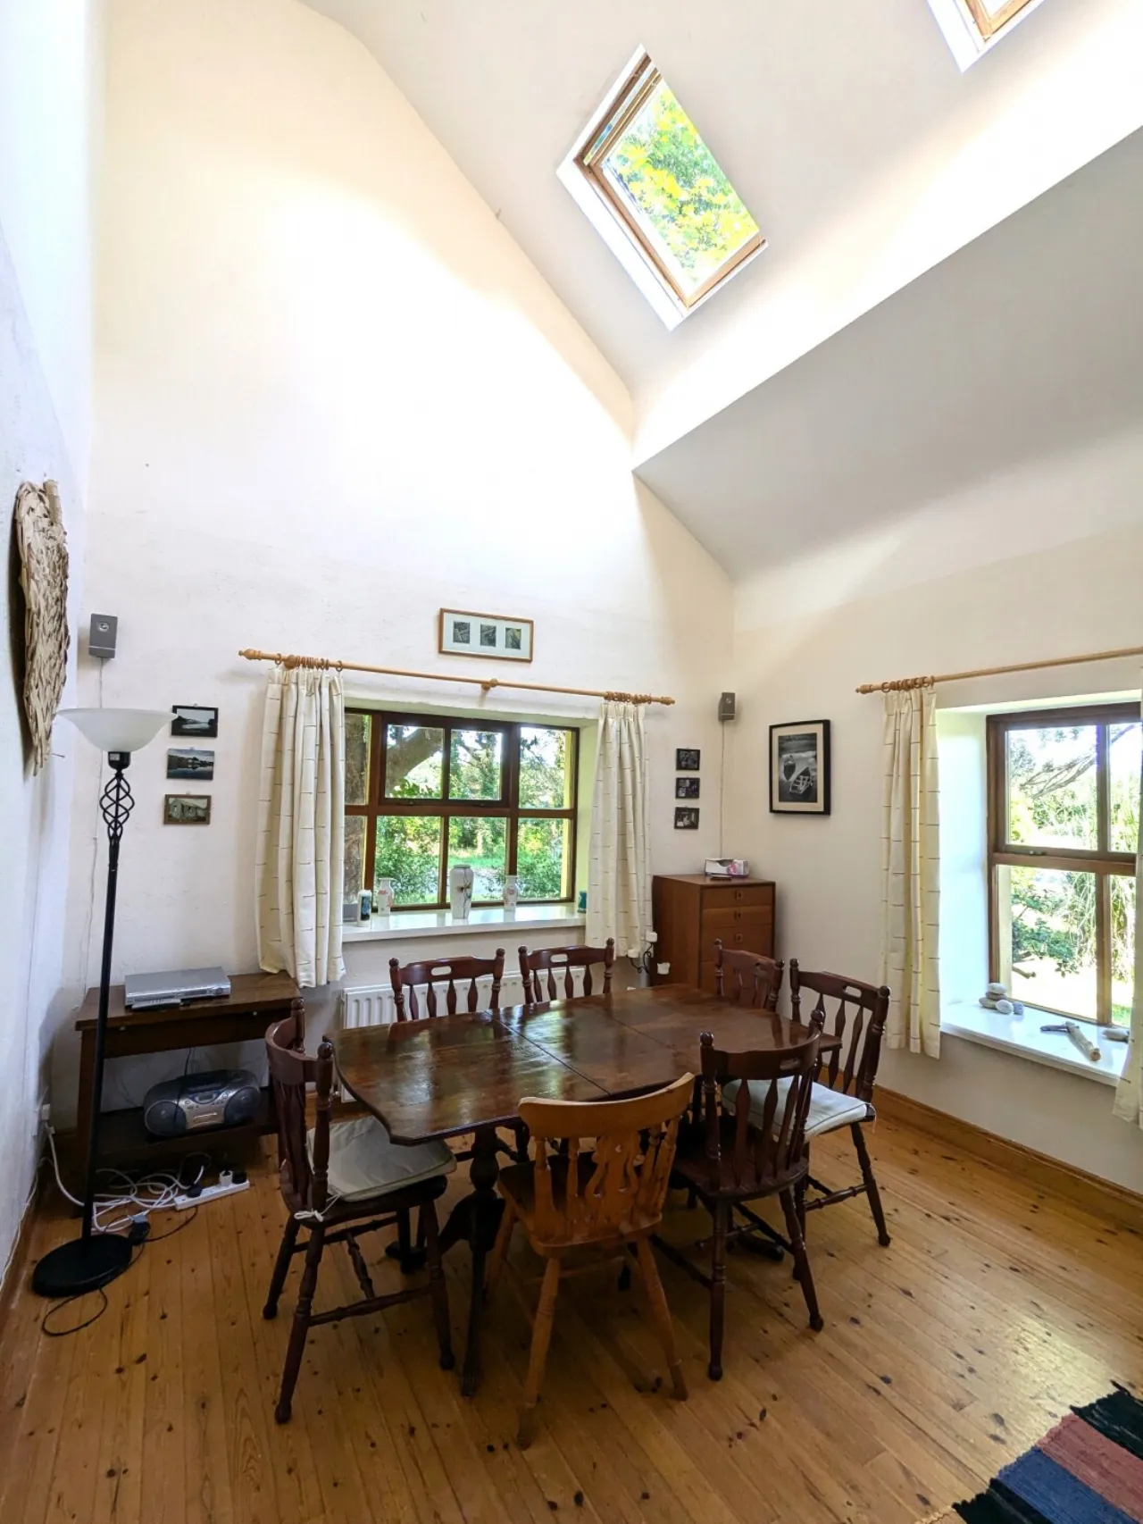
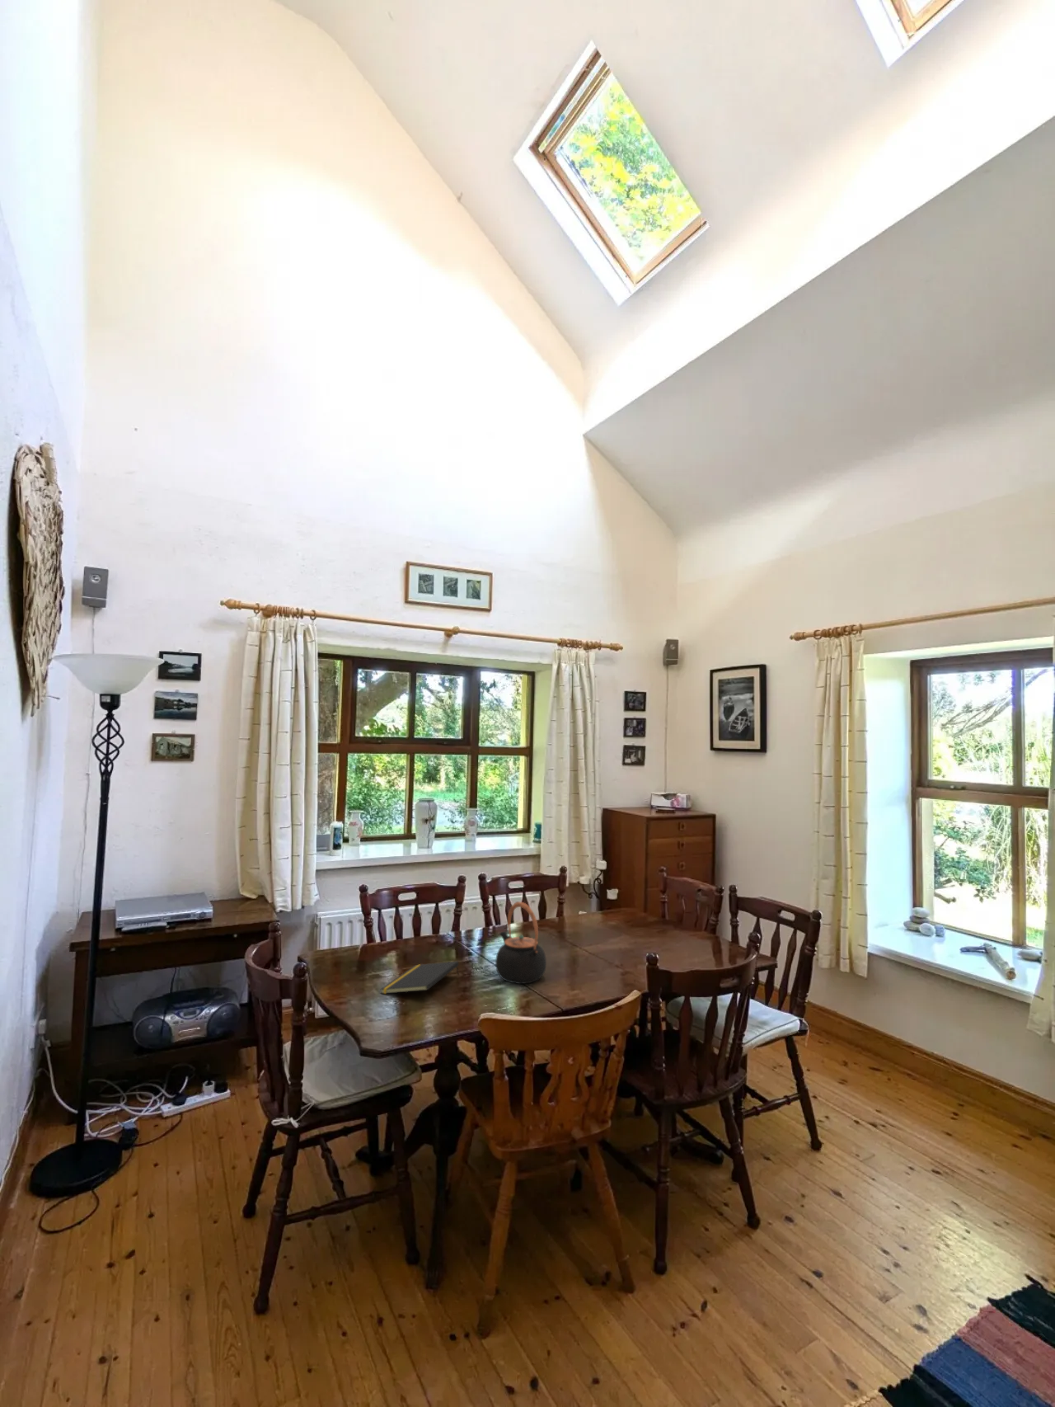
+ notepad [379,961,460,995]
+ teapot [494,901,547,985]
